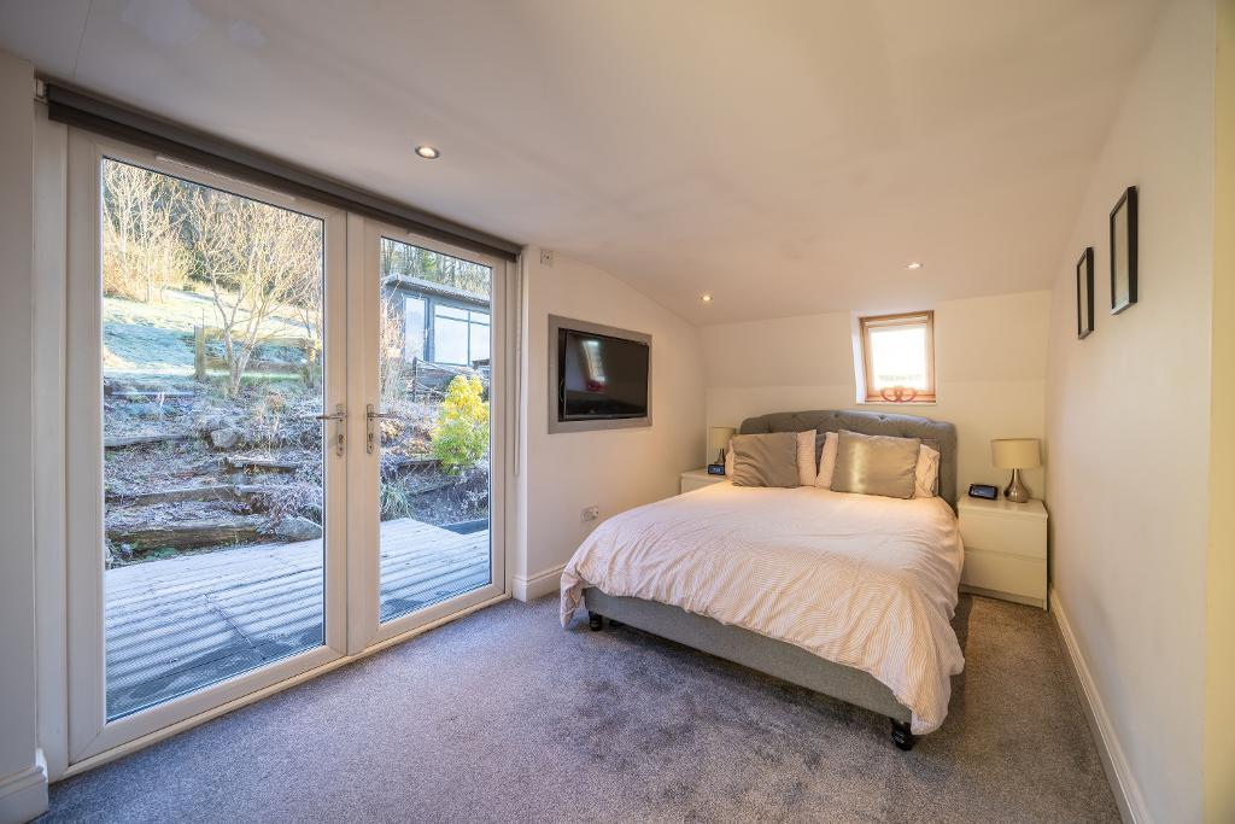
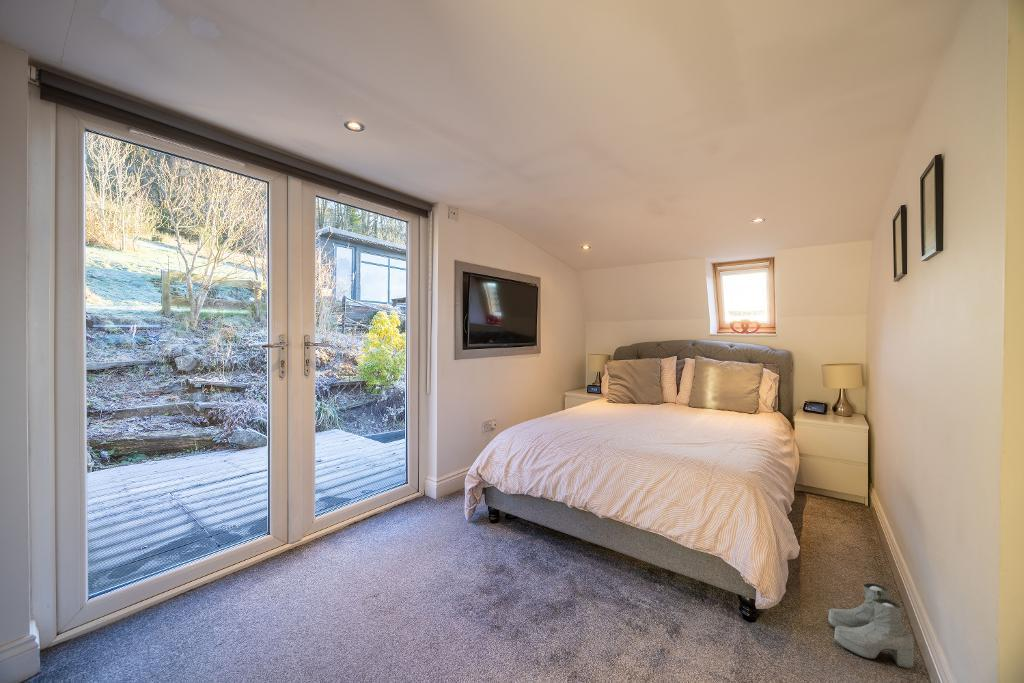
+ boots [827,582,915,669]
